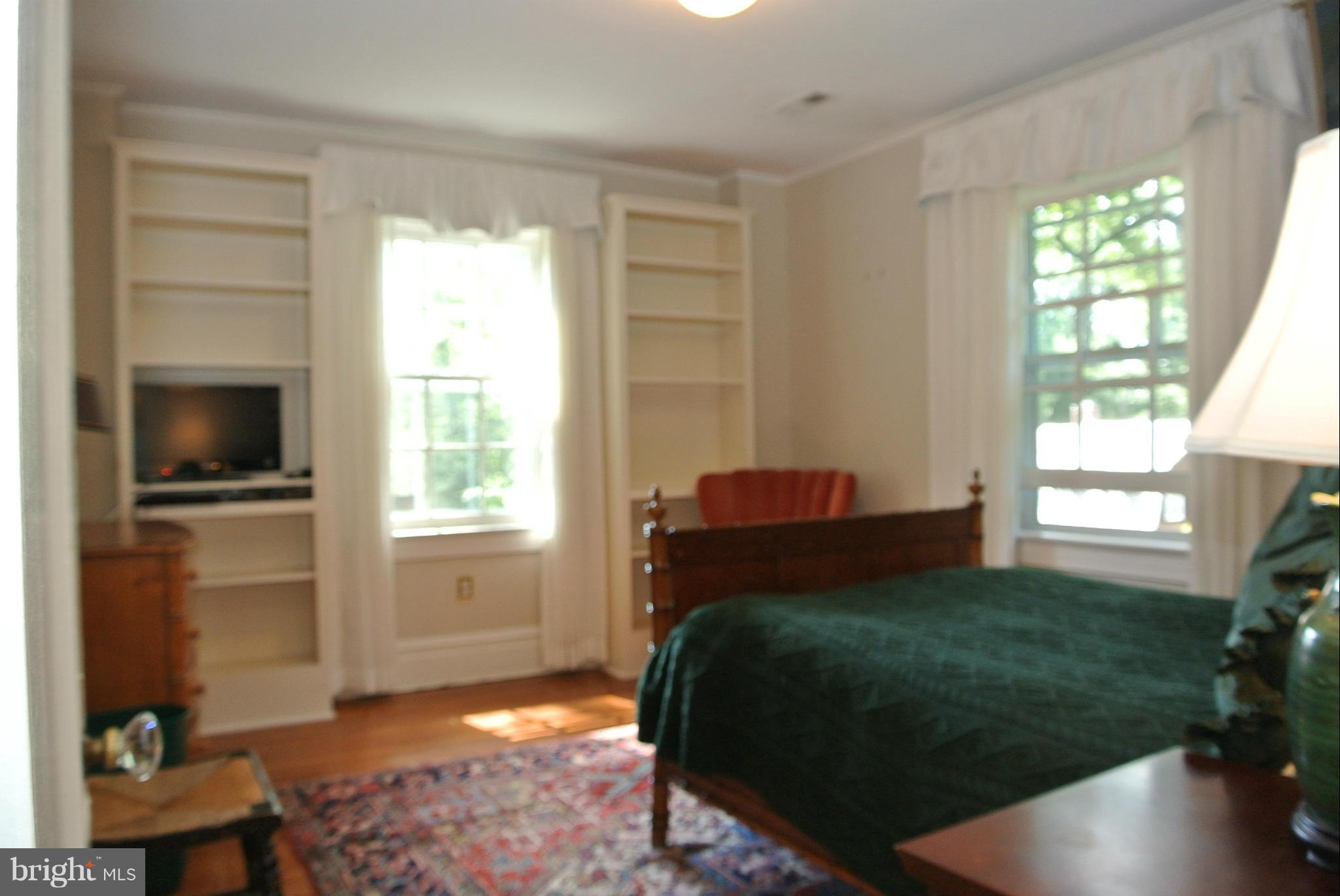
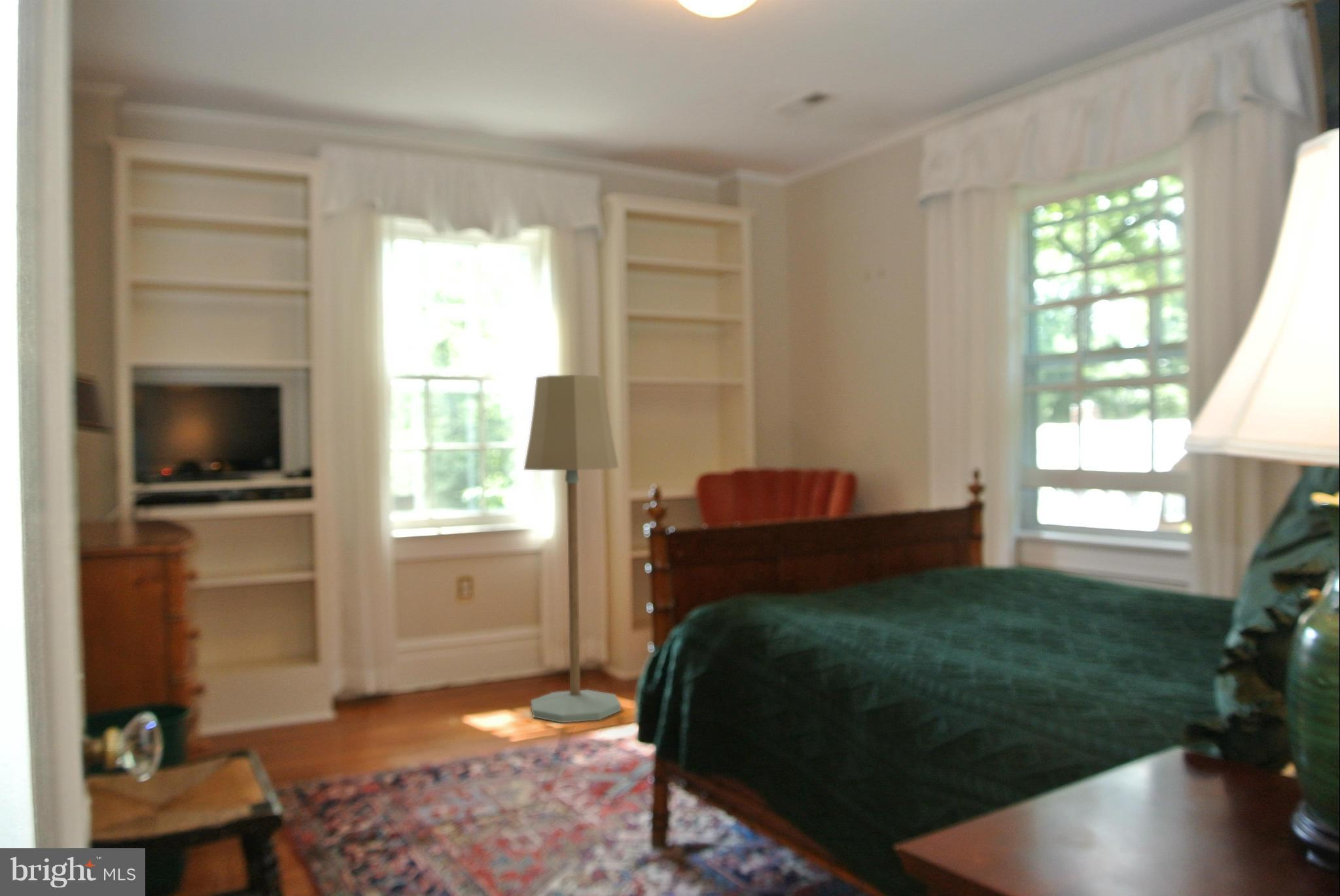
+ floor lamp [523,374,622,723]
